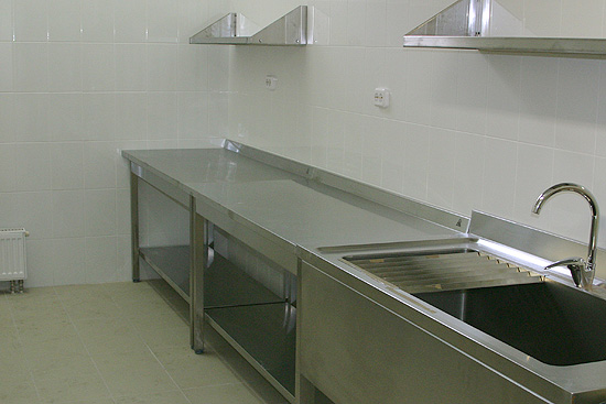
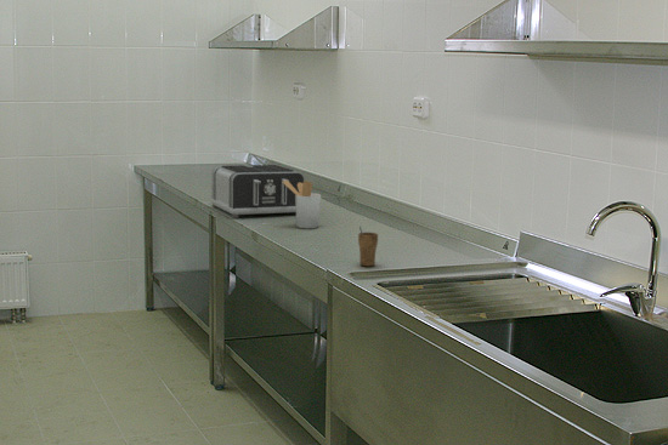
+ toaster [210,164,305,218]
+ cup [357,226,379,267]
+ utensil holder [283,179,322,229]
